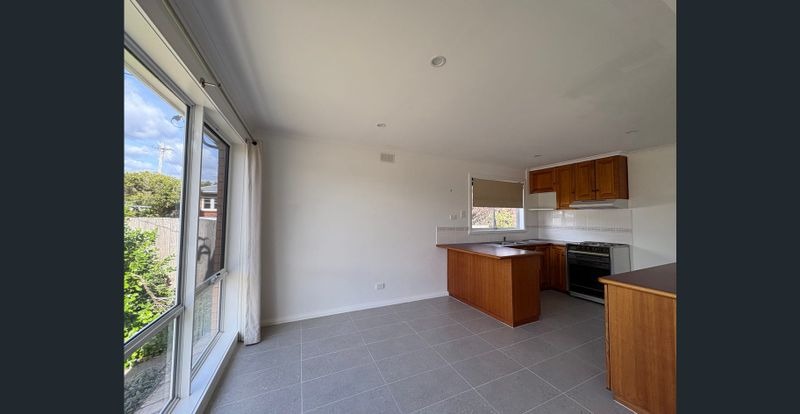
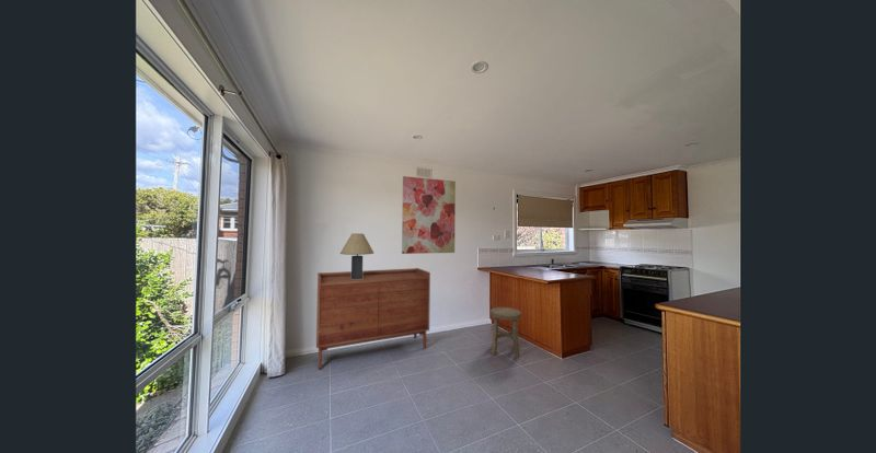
+ sideboard [315,267,431,370]
+ stool [489,306,522,359]
+ table lamp [339,233,374,279]
+ wall art [401,175,457,255]
